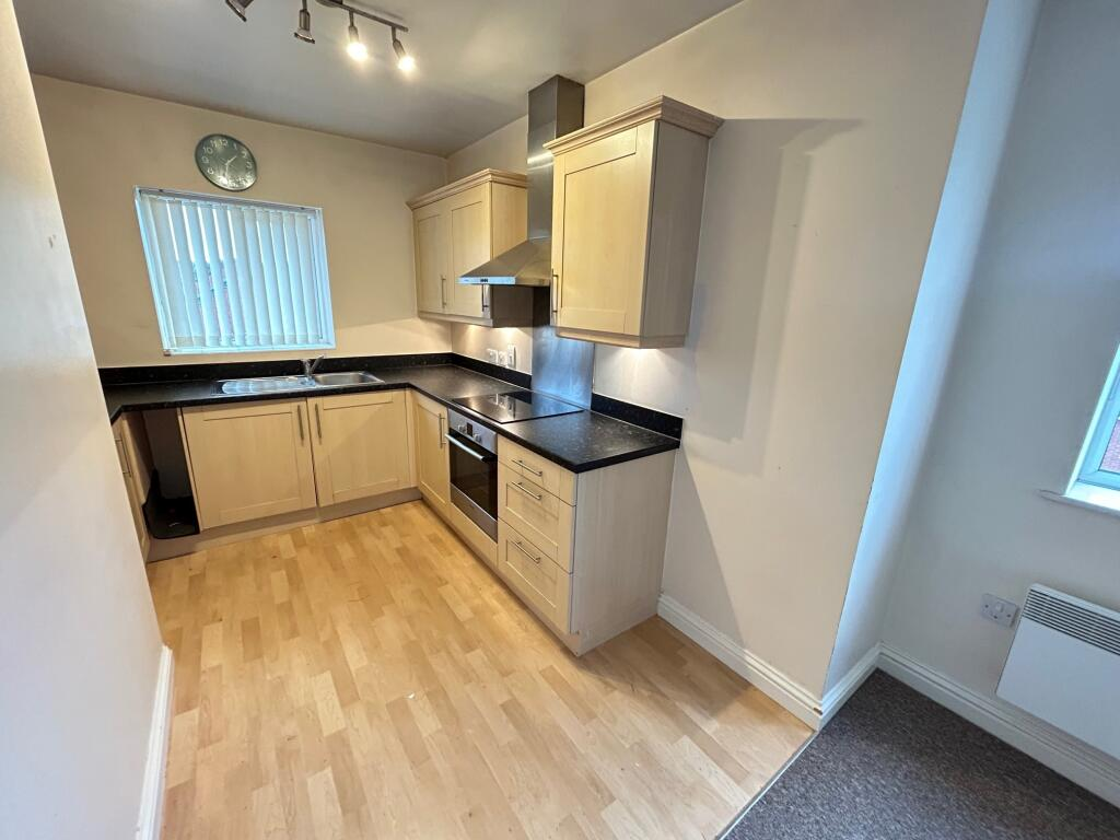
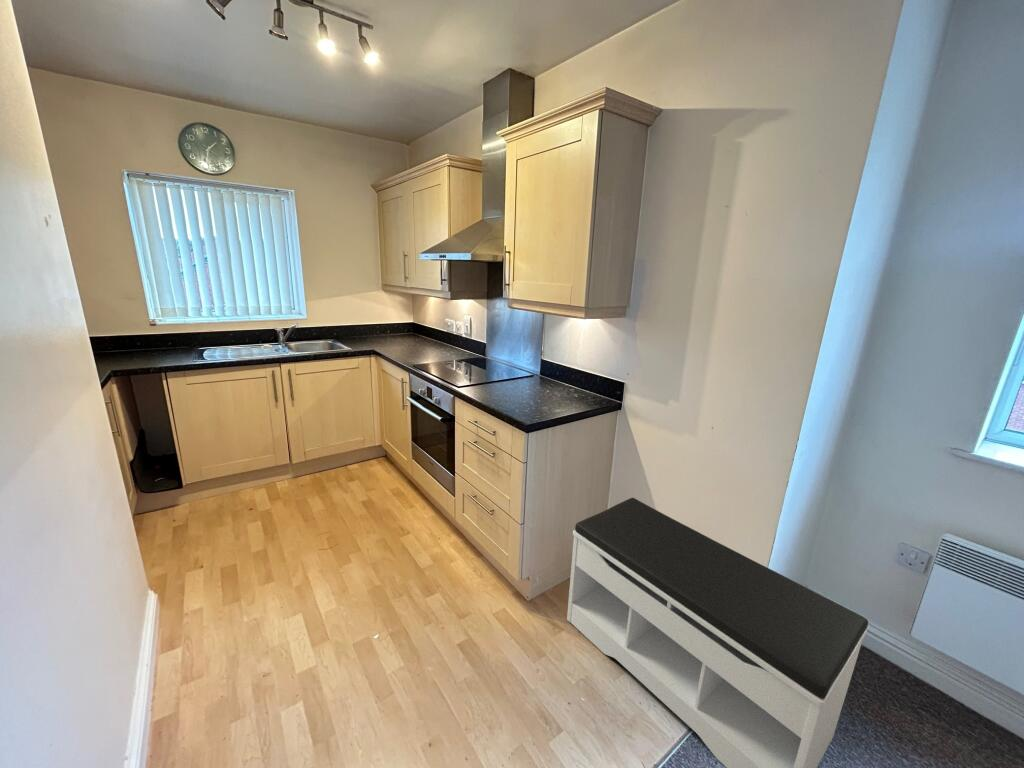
+ bench [566,497,869,768]
